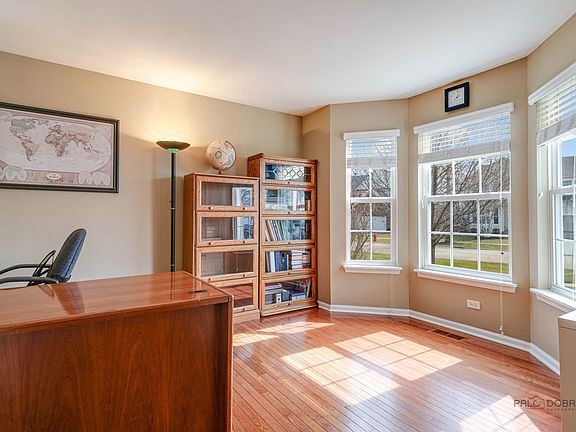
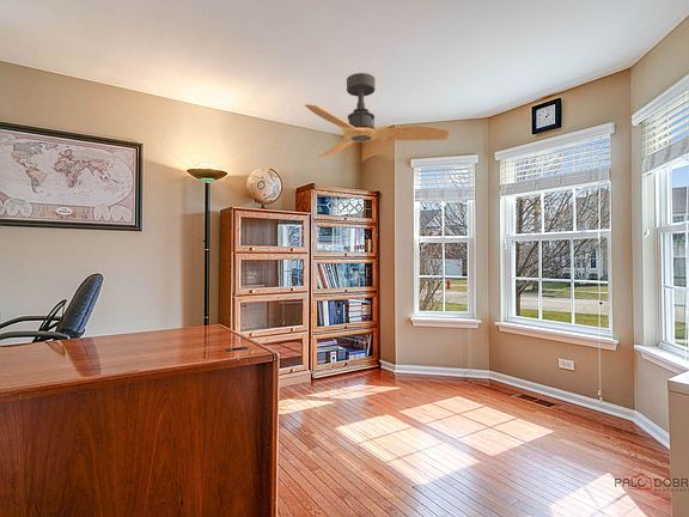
+ ceiling fan [304,72,451,159]
